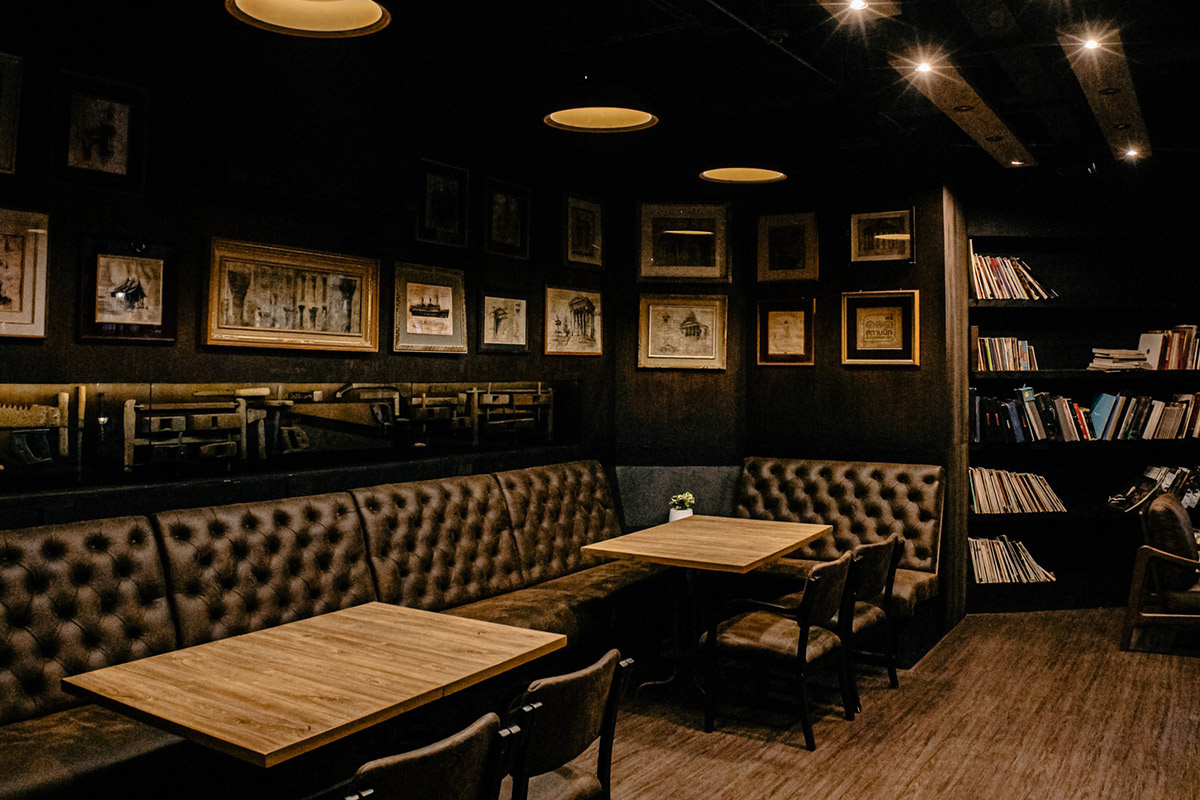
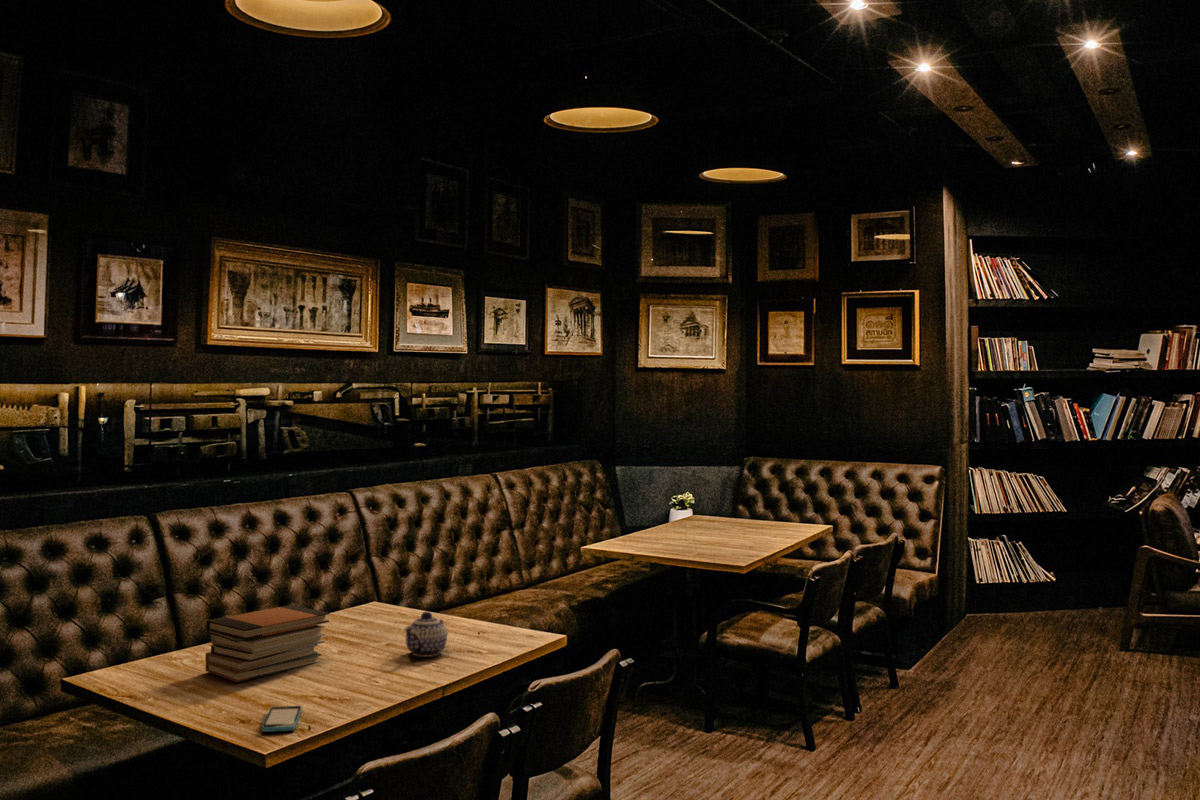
+ smartphone [261,705,303,733]
+ teapot [403,611,449,658]
+ book stack [204,604,330,683]
